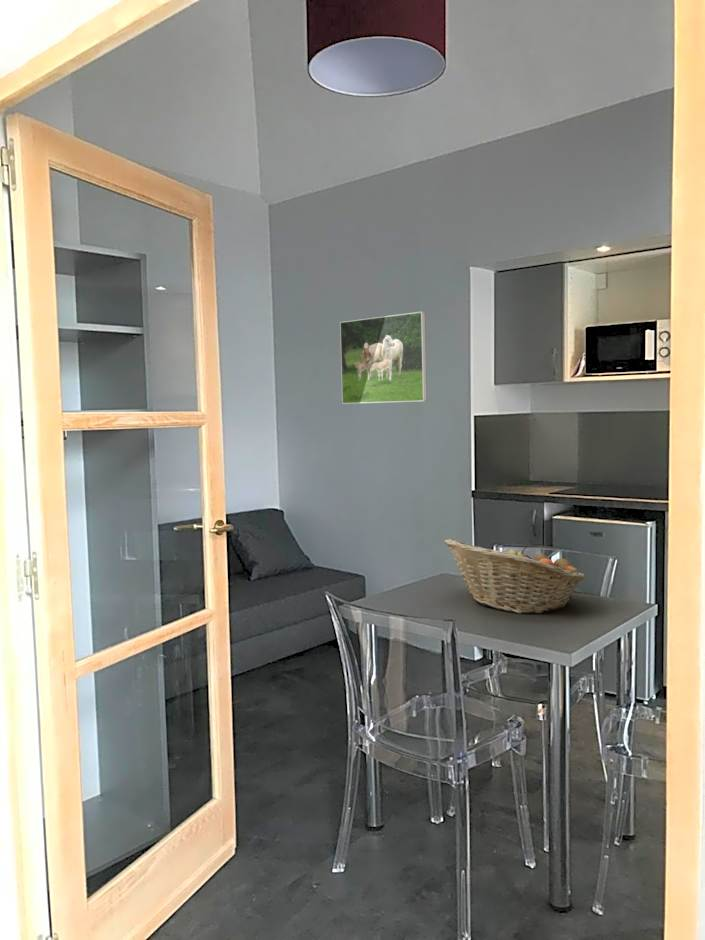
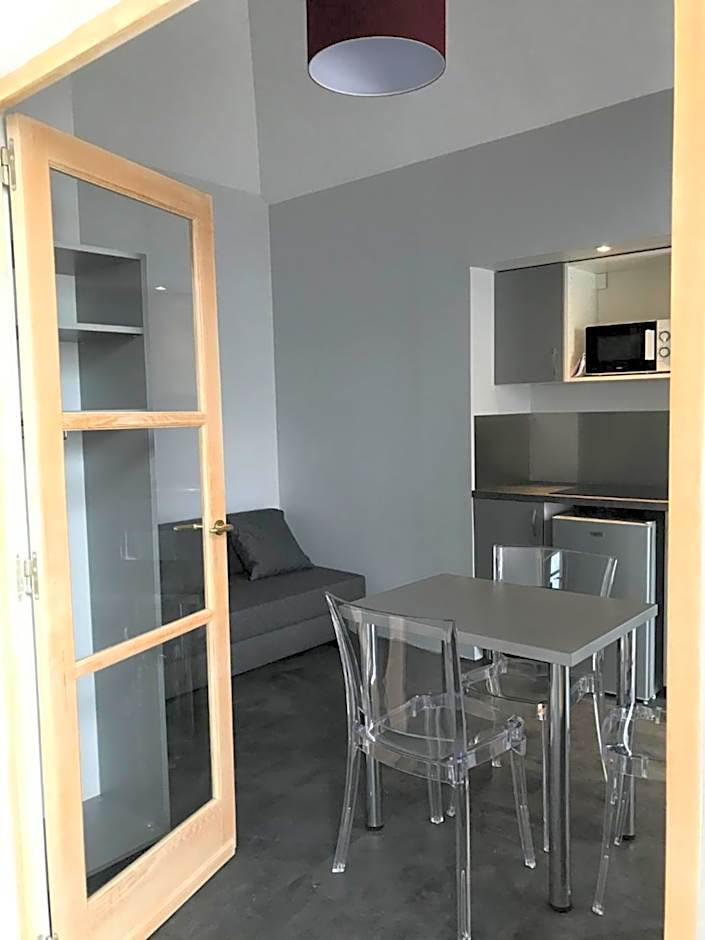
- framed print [339,311,428,405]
- fruit basket [444,538,586,615]
